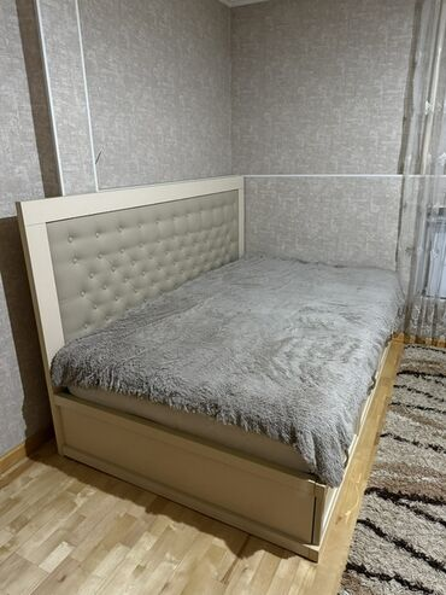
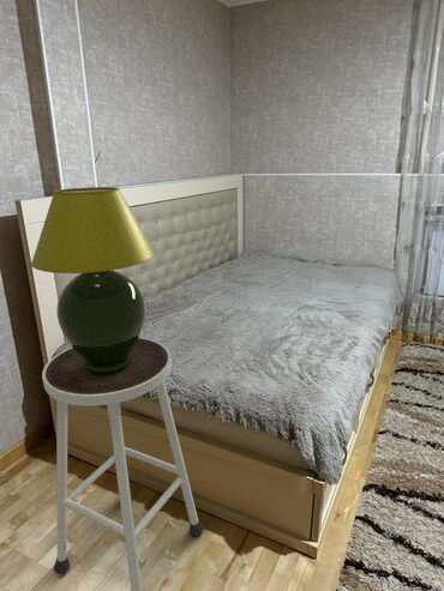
+ stool [41,336,204,591]
+ table lamp [30,186,156,375]
